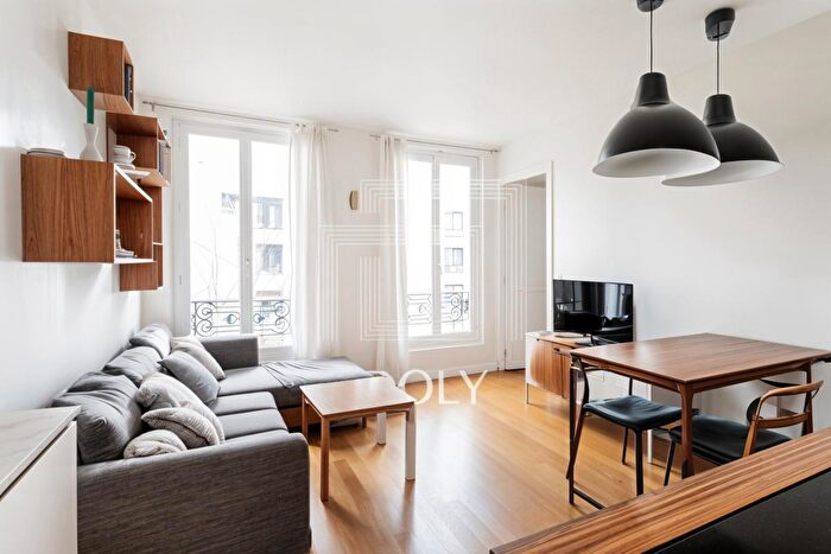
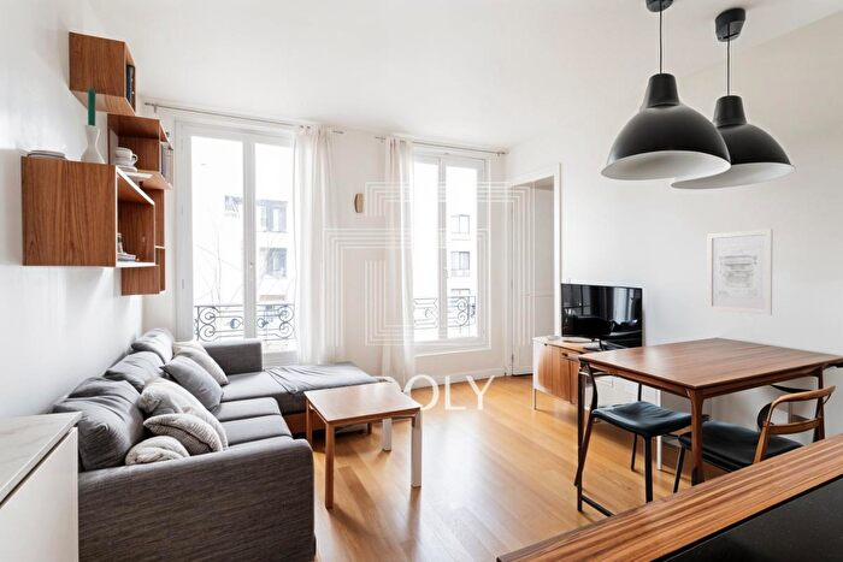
+ wall art [706,227,773,317]
